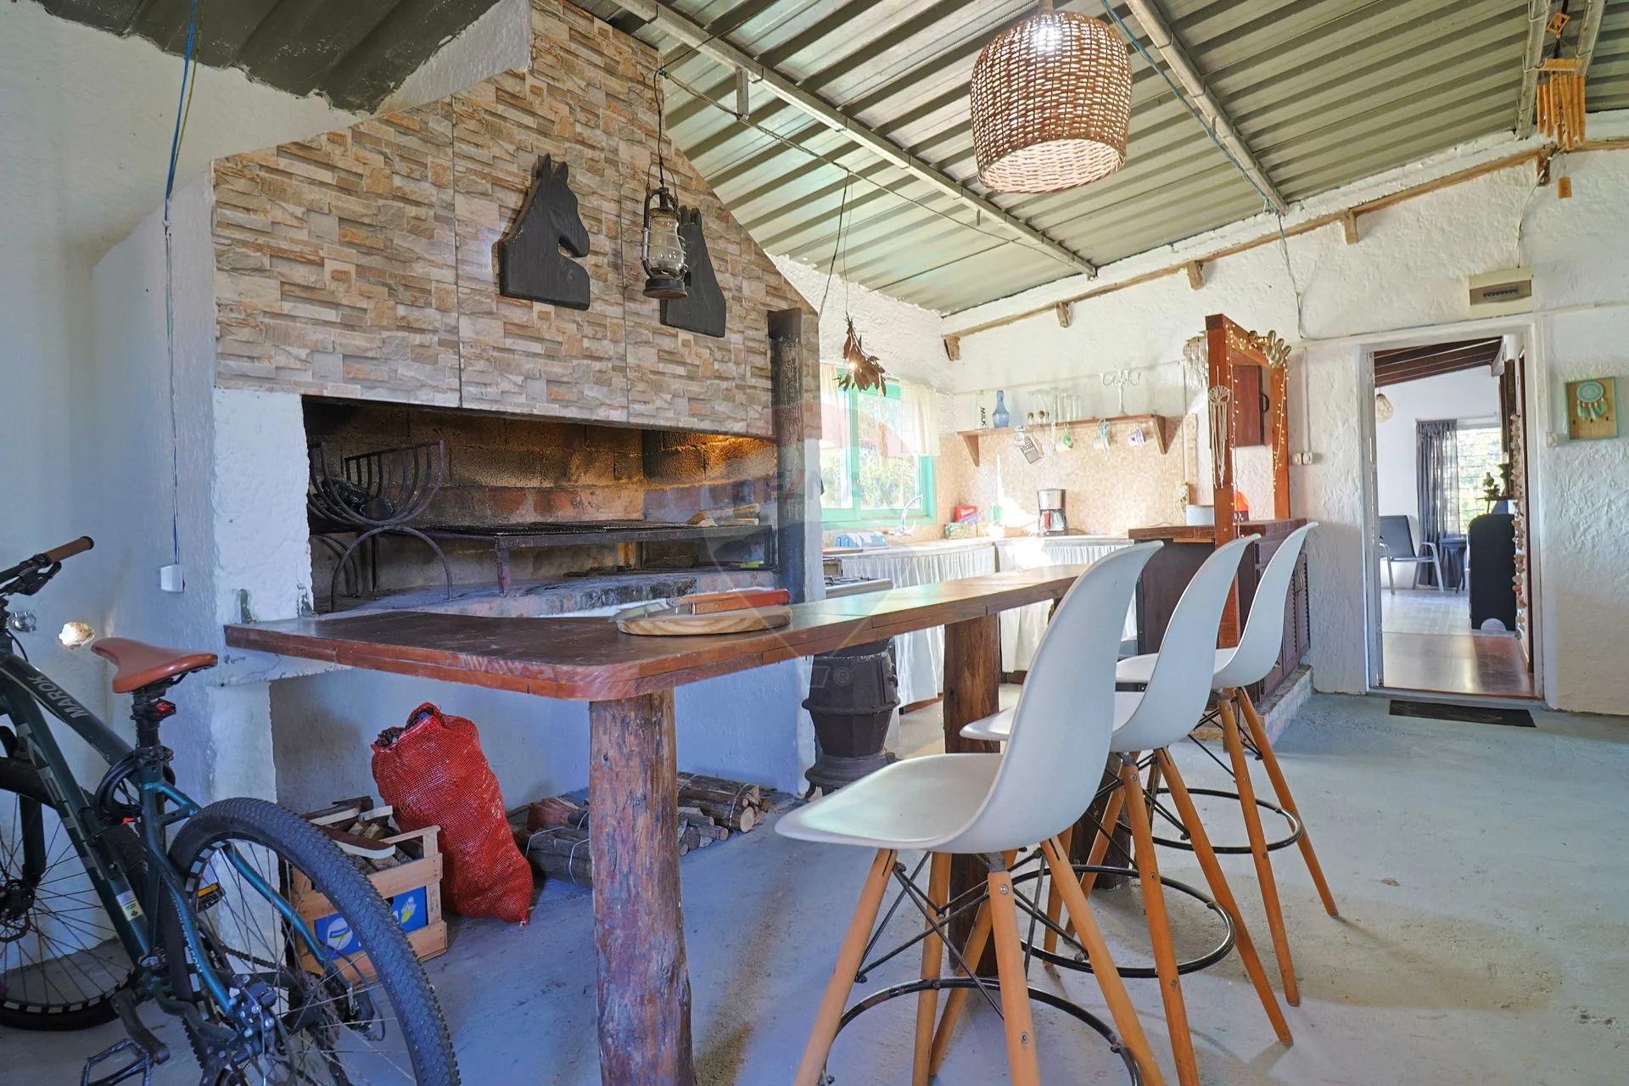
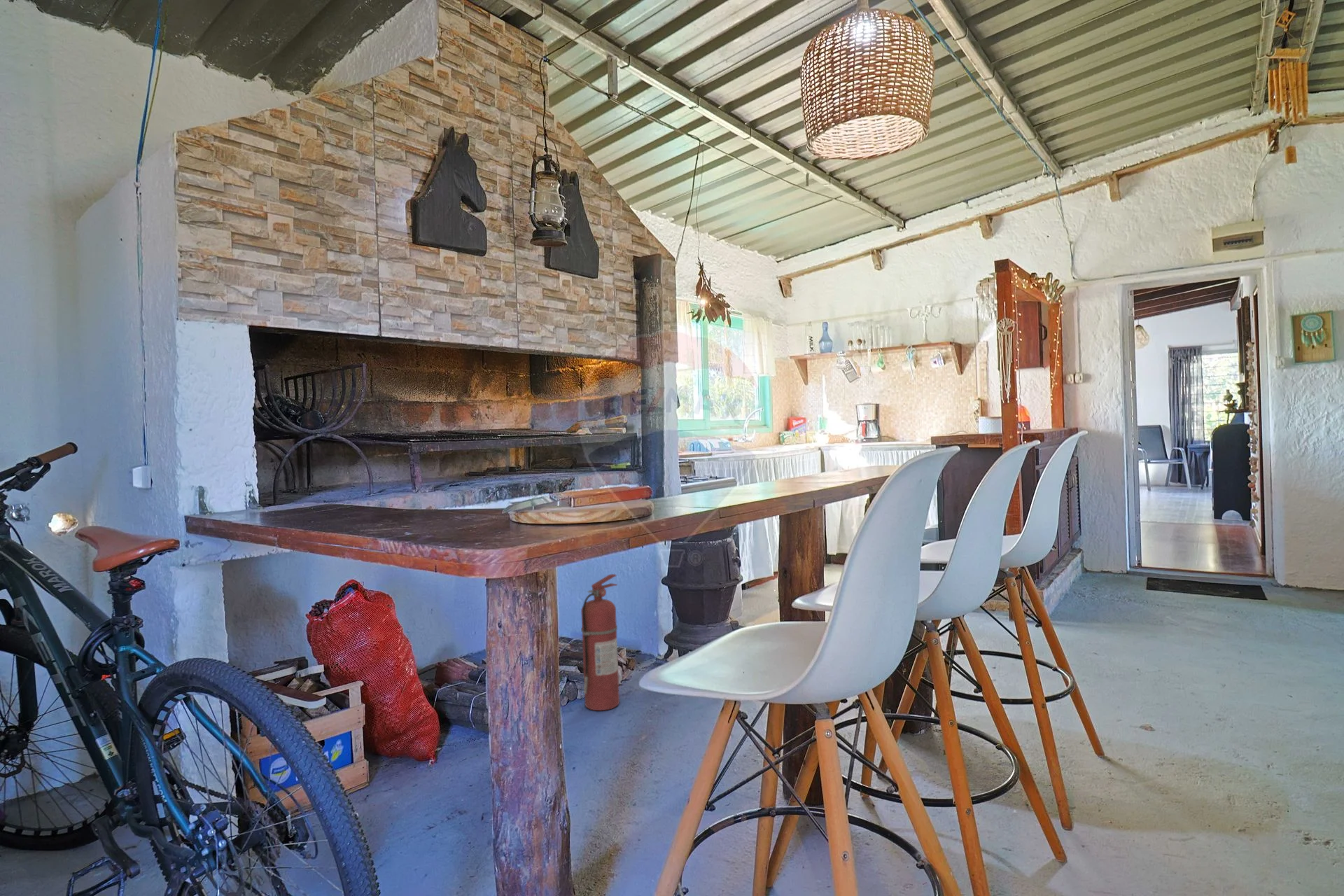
+ fire extinguisher [580,573,620,711]
